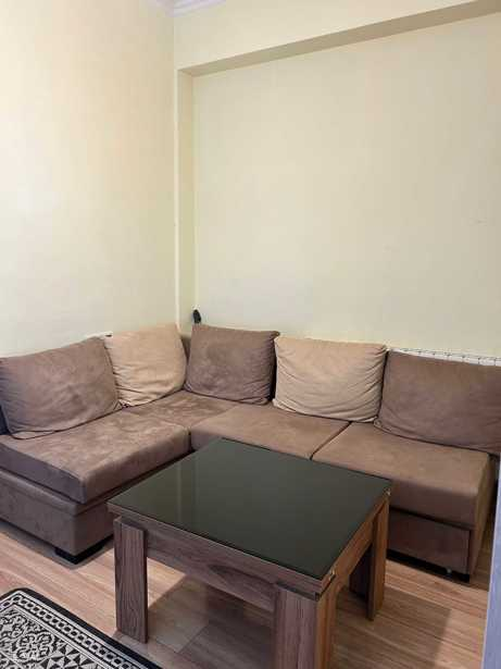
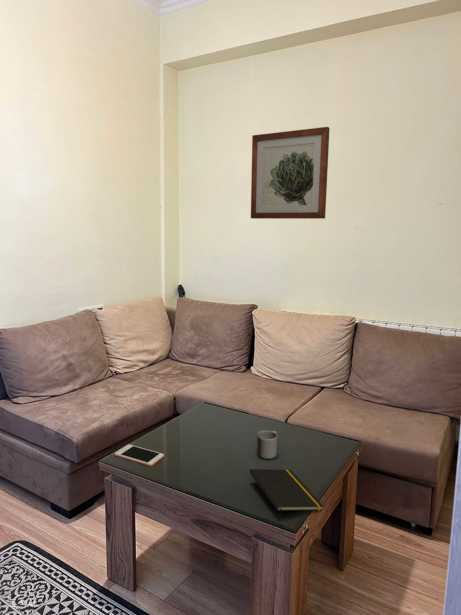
+ notepad [248,468,325,522]
+ mug [256,430,278,460]
+ wall art [250,126,331,220]
+ cell phone [114,443,165,467]
